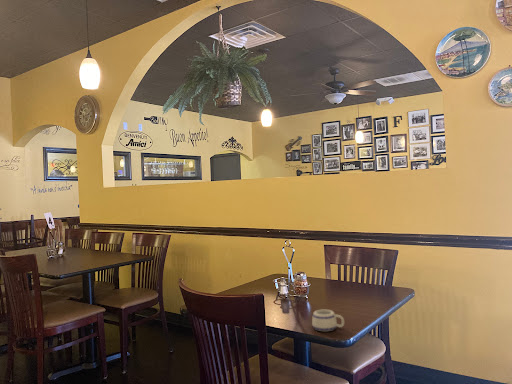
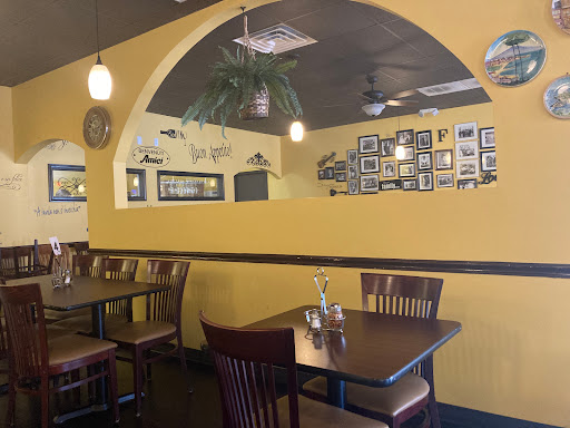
- mug [311,309,345,332]
